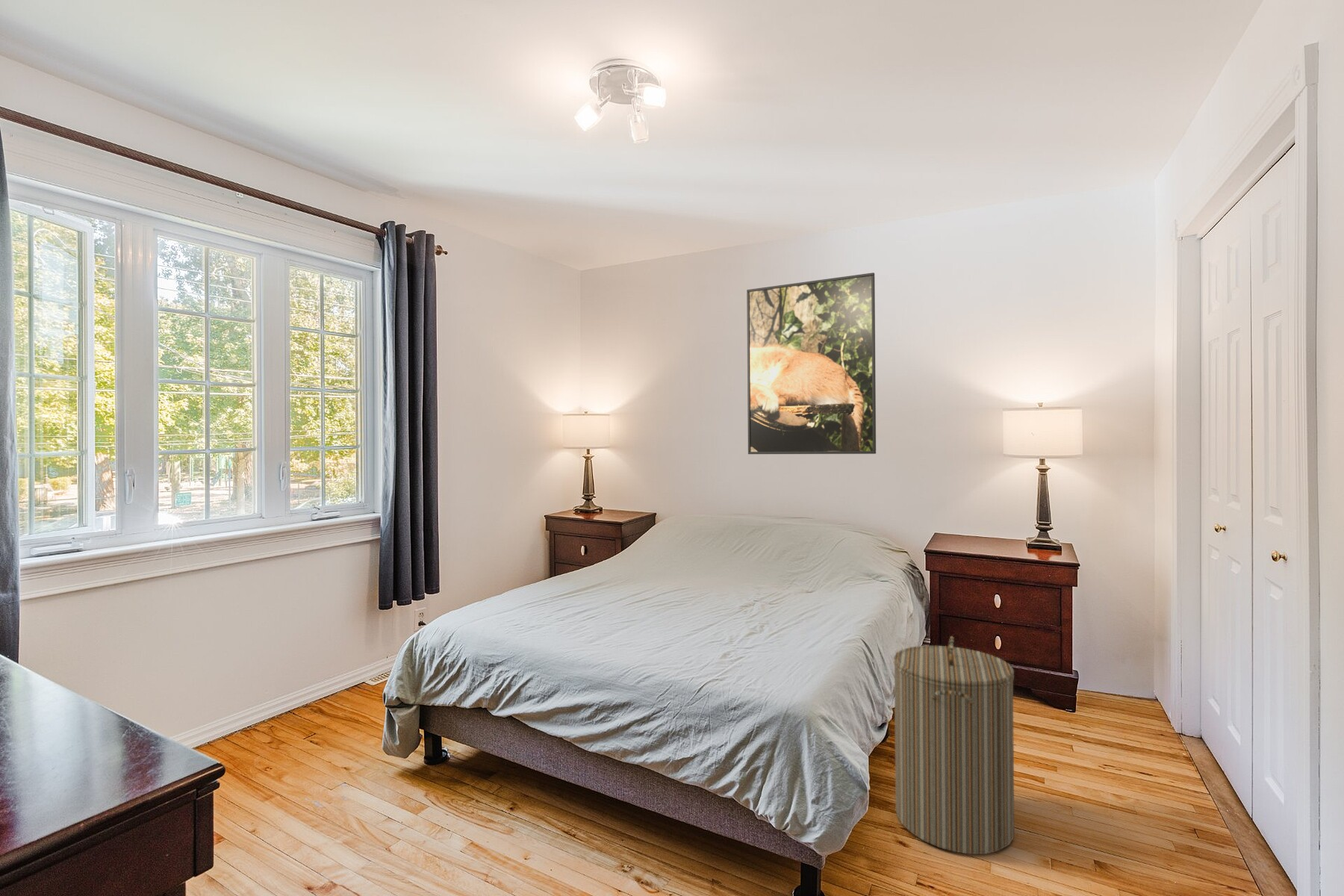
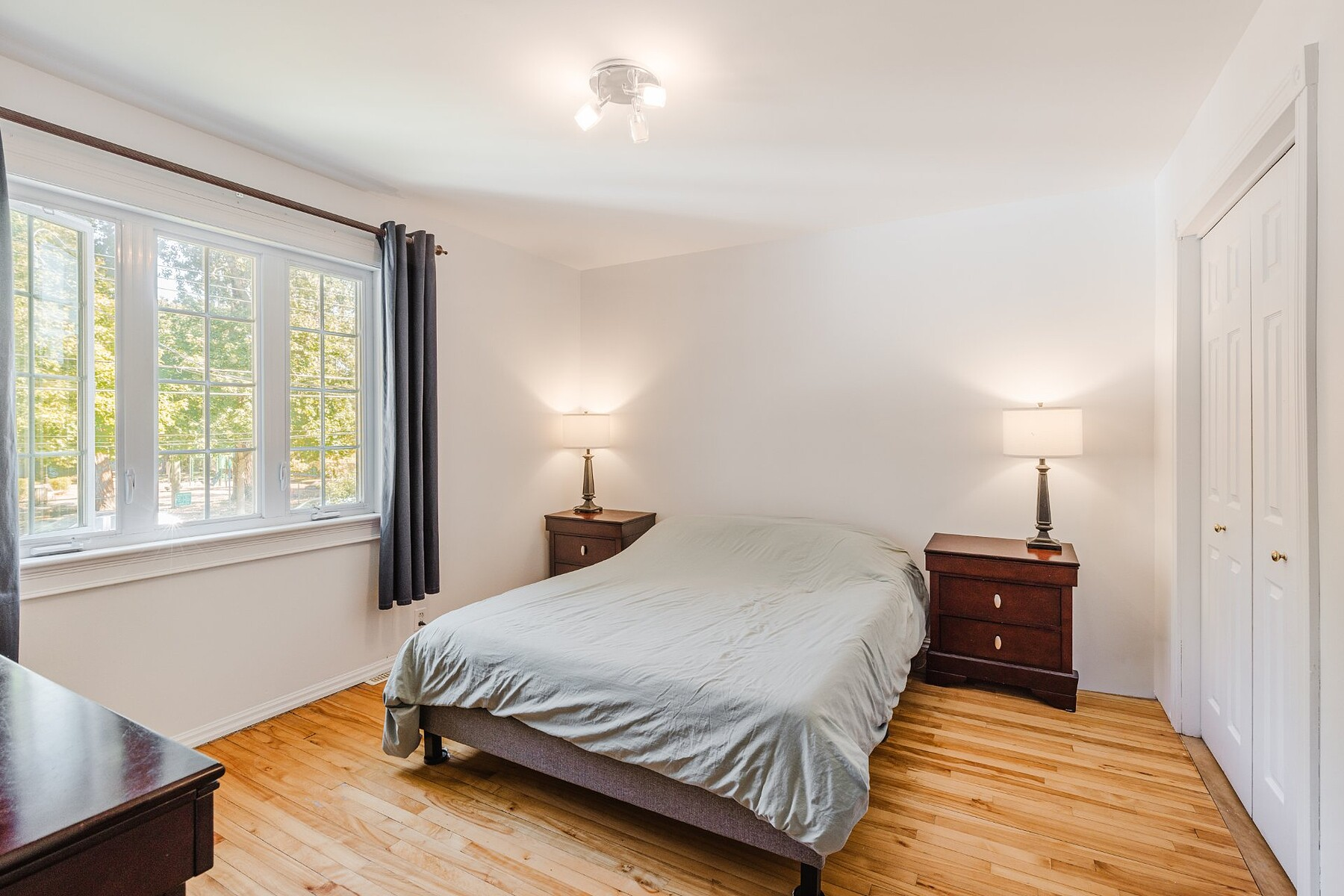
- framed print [746,272,877,455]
- laundry hamper [893,635,1015,855]
